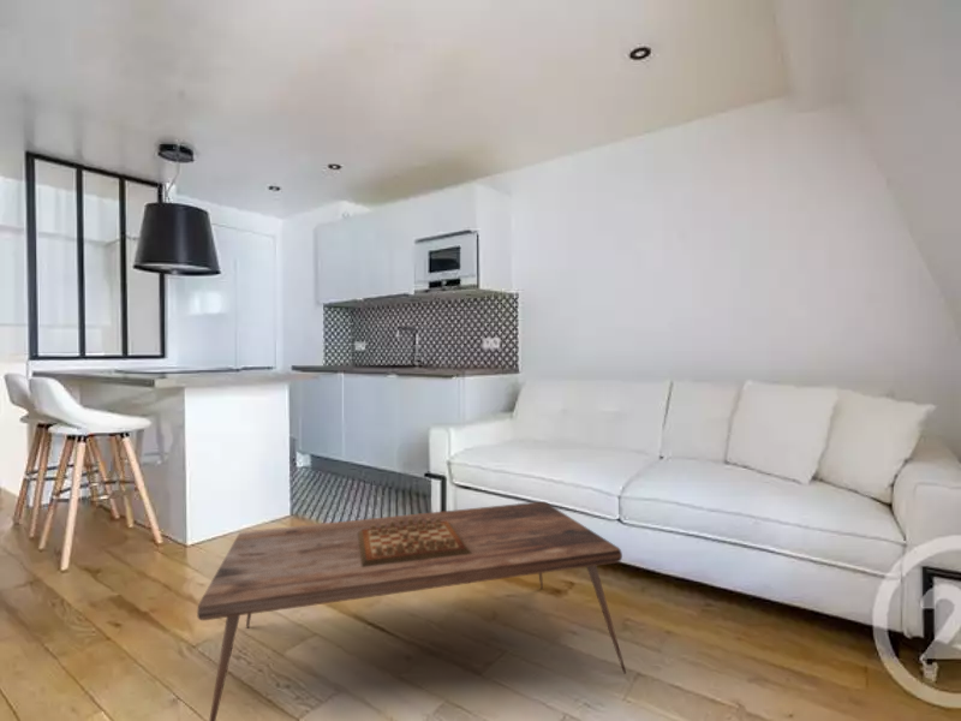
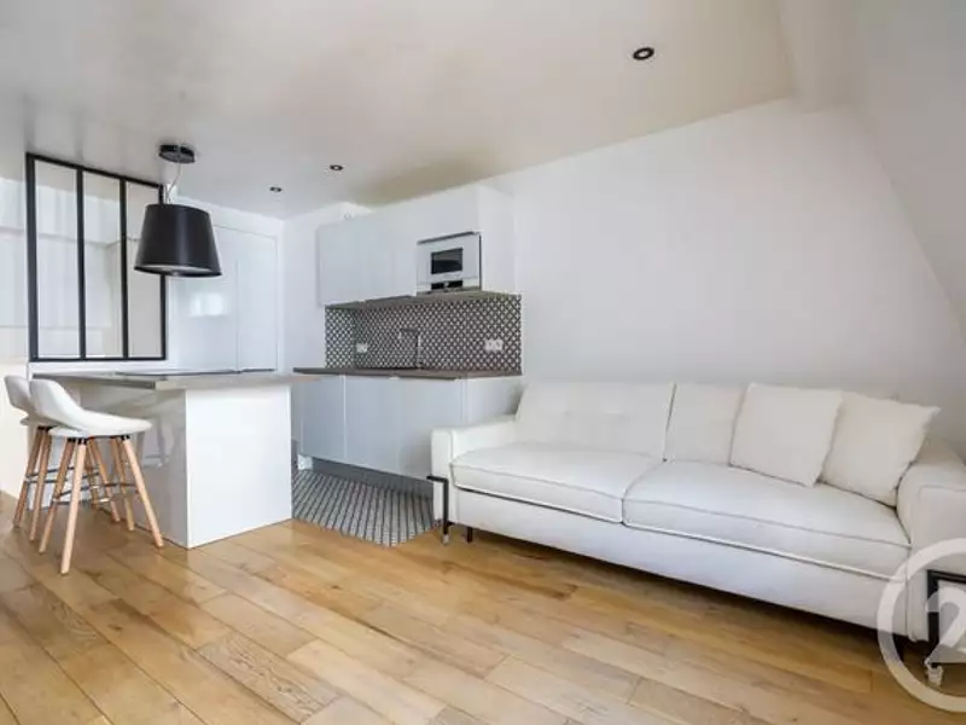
- coffee table [196,500,627,721]
